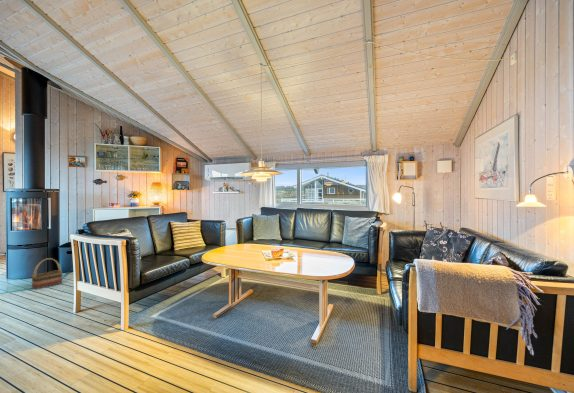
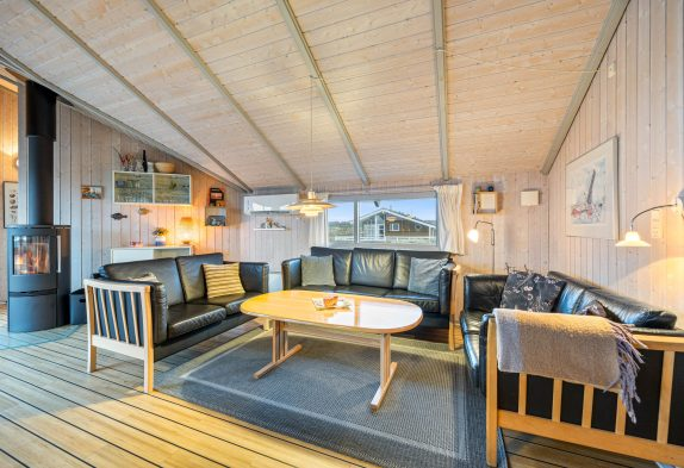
- basket [31,257,63,290]
